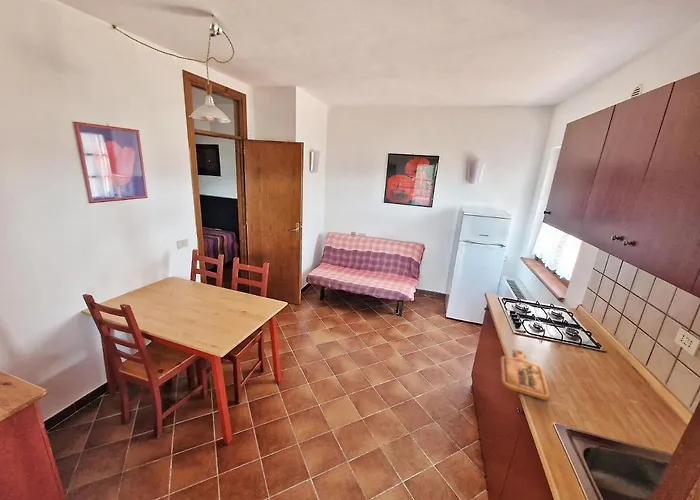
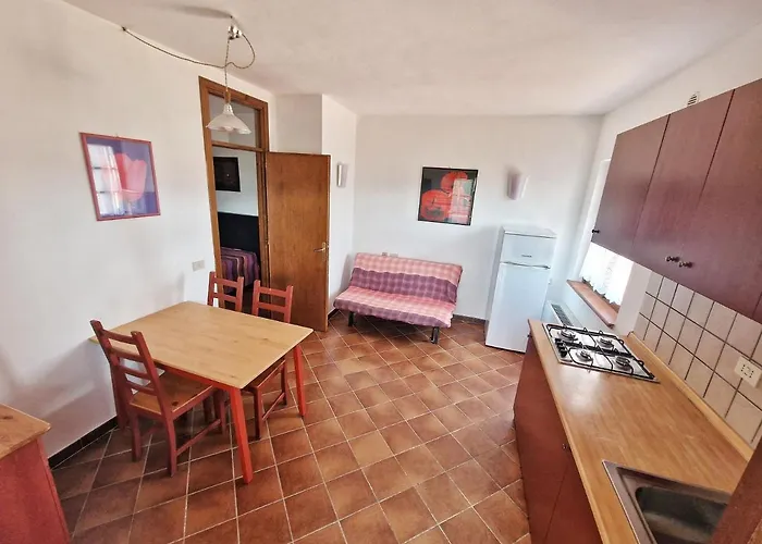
- cutting board [499,349,551,401]
